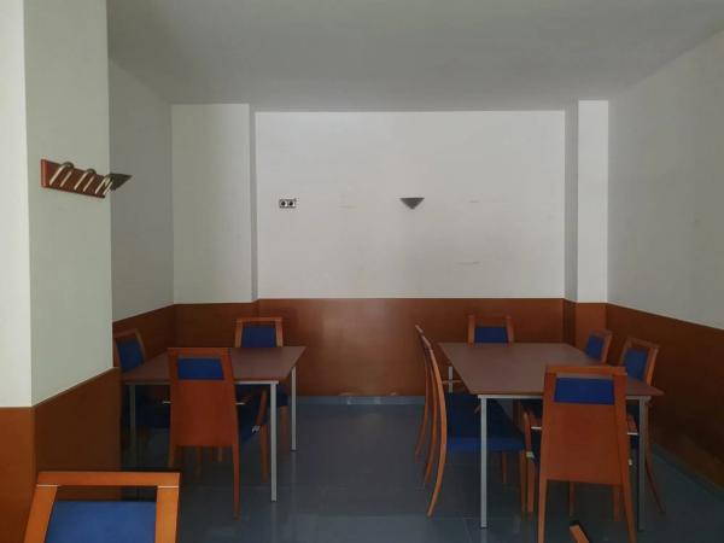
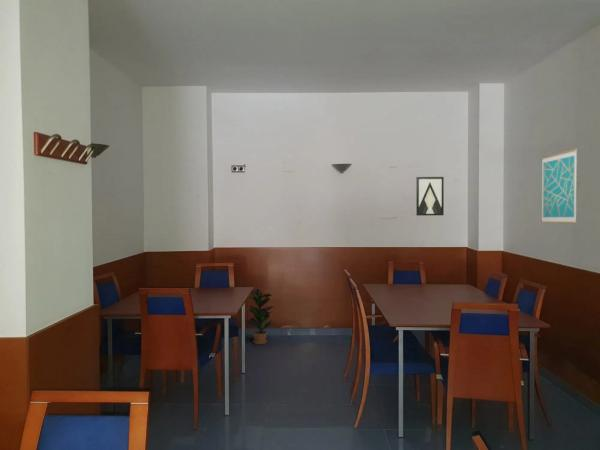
+ potted plant [244,288,277,345]
+ wall art [540,148,578,224]
+ wall art [415,176,445,217]
